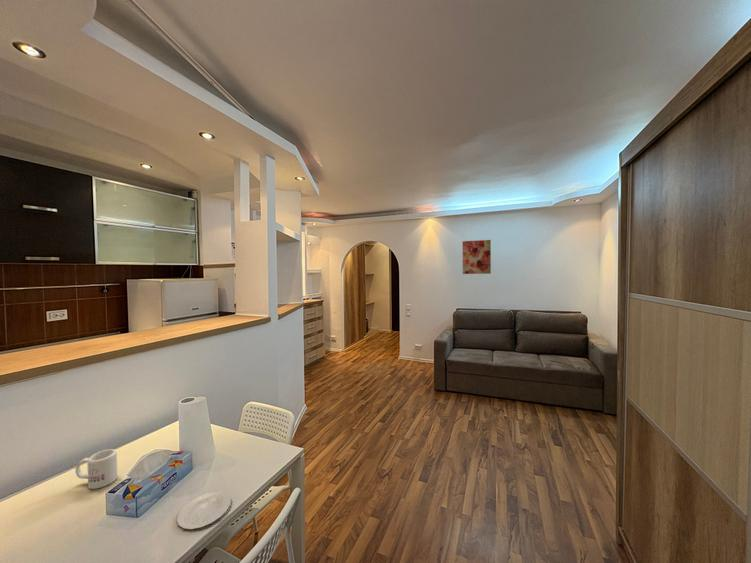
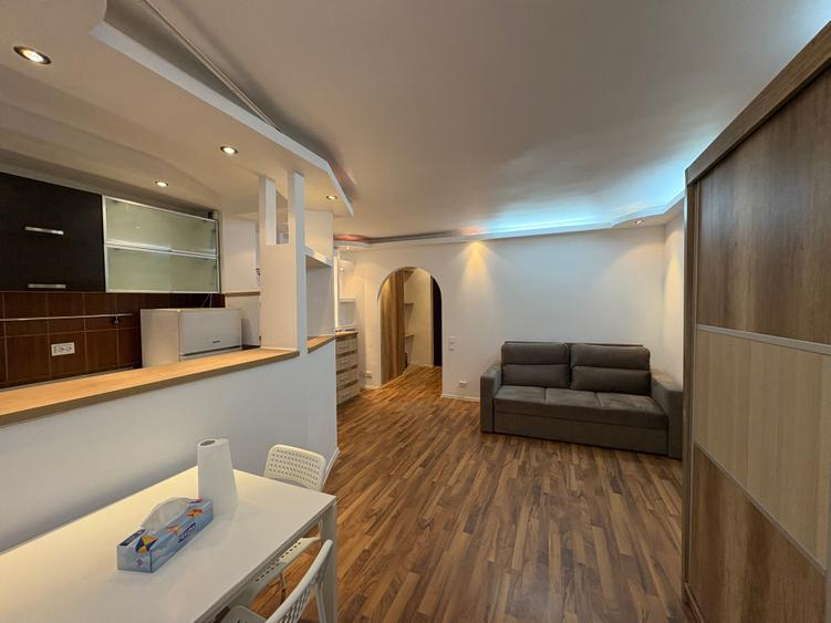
- plate [176,490,232,530]
- wall art [461,239,492,275]
- mug [75,448,118,490]
